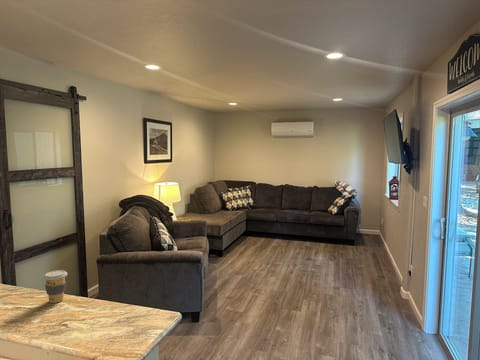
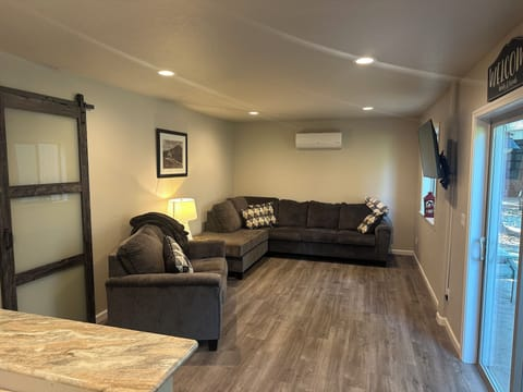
- coffee cup [42,269,68,304]
